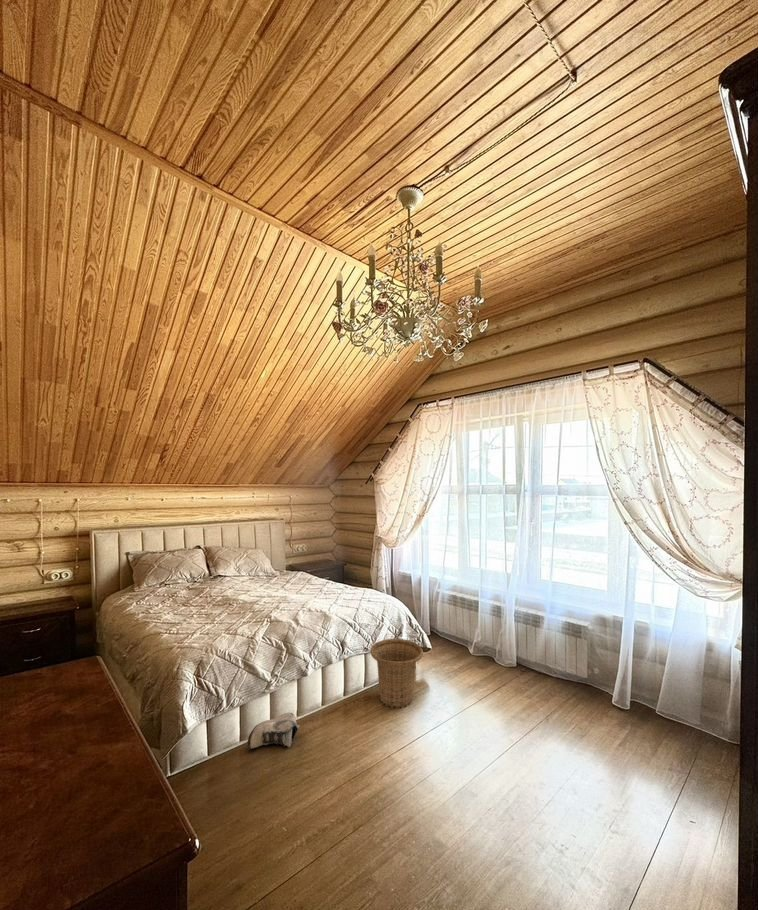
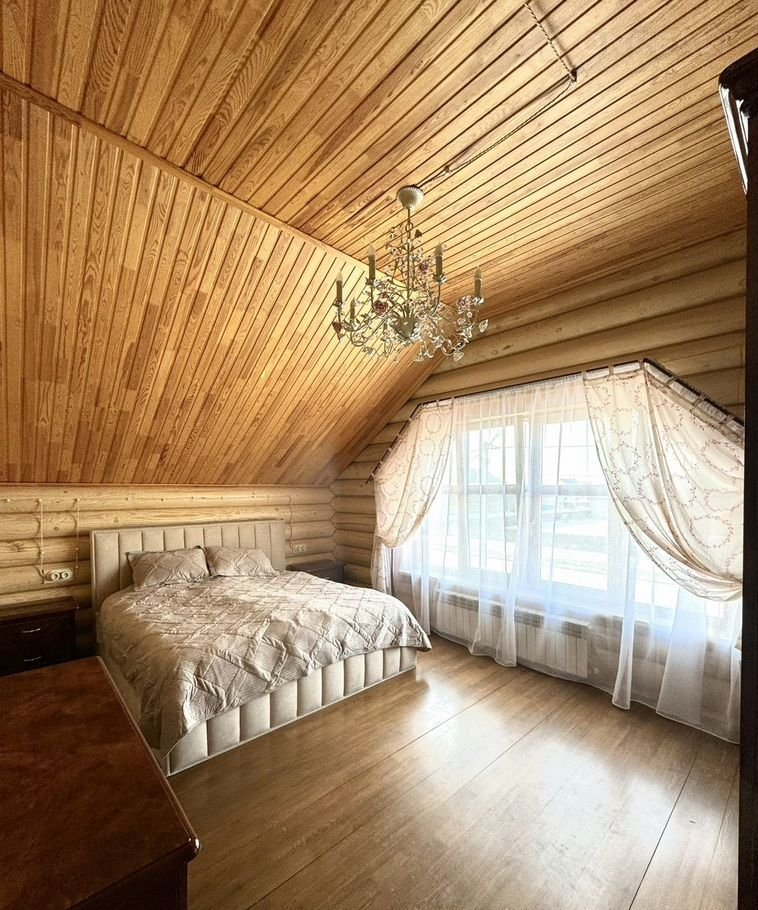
- shoe [246,711,301,750]
- basket [369,638,424,709]
